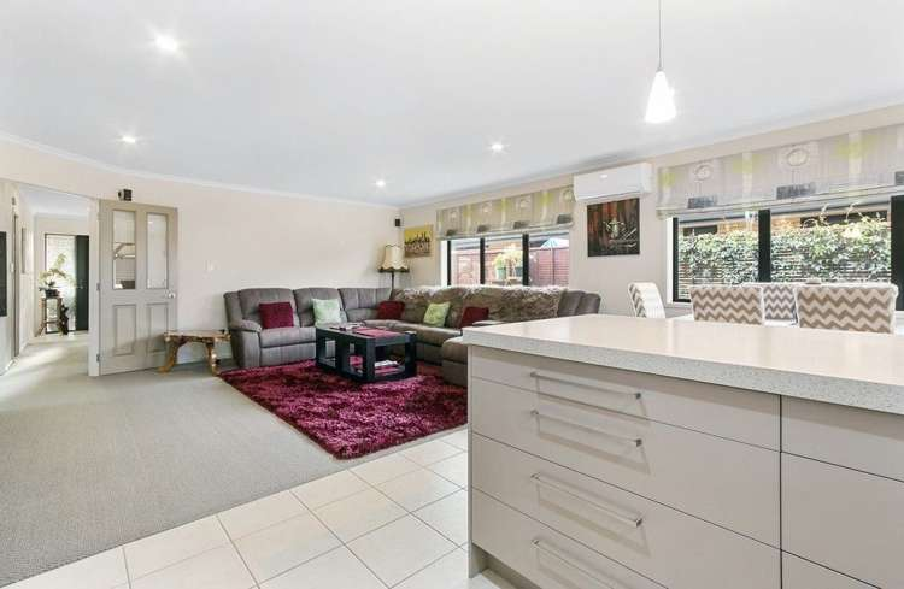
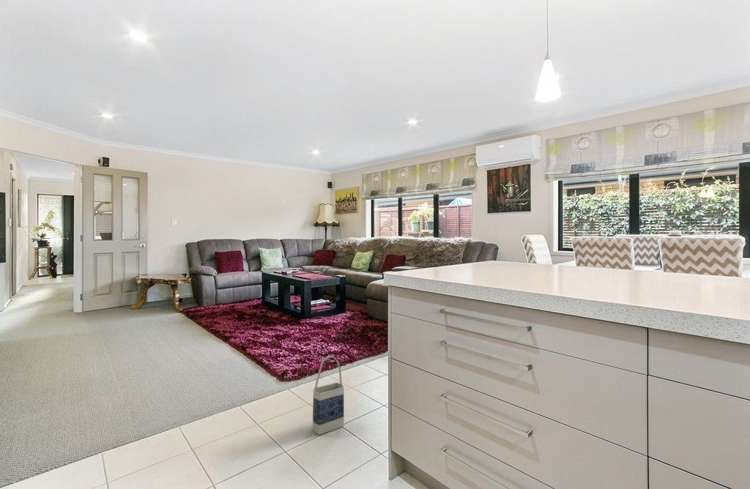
+ bag [312,355,345,436]
